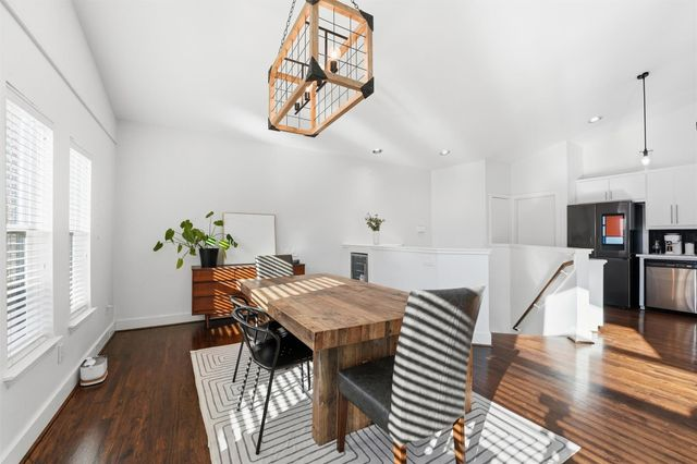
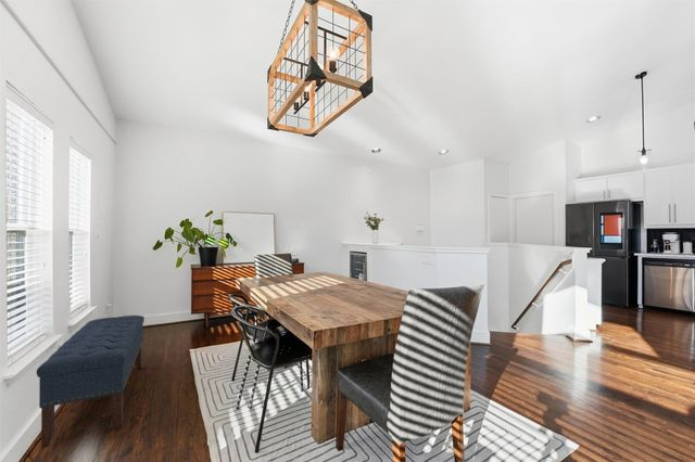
+ bench [36,315,146,449]
